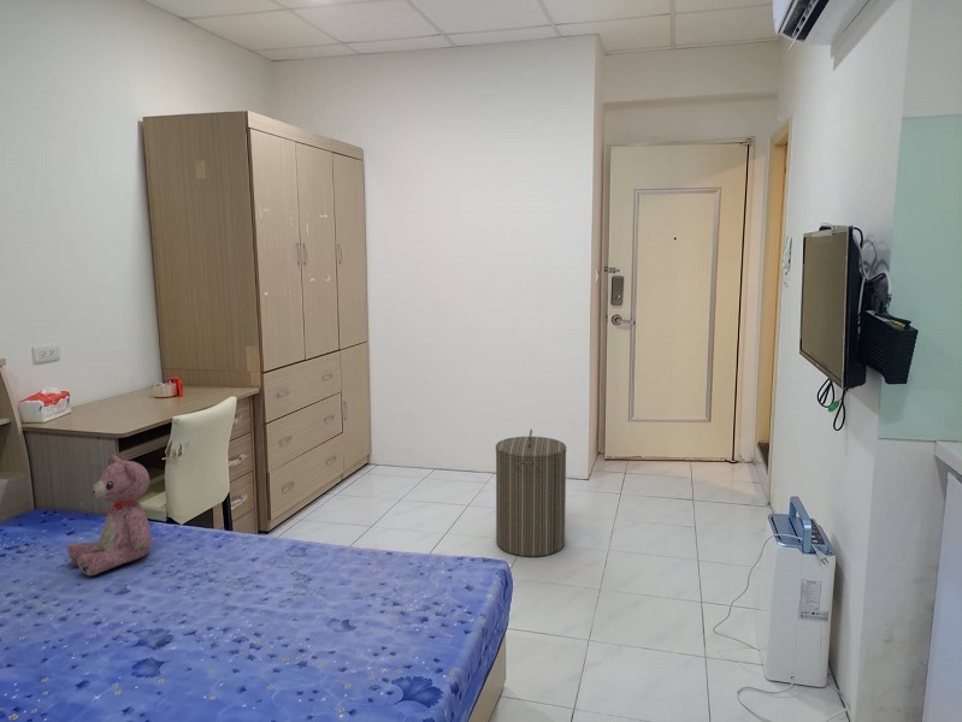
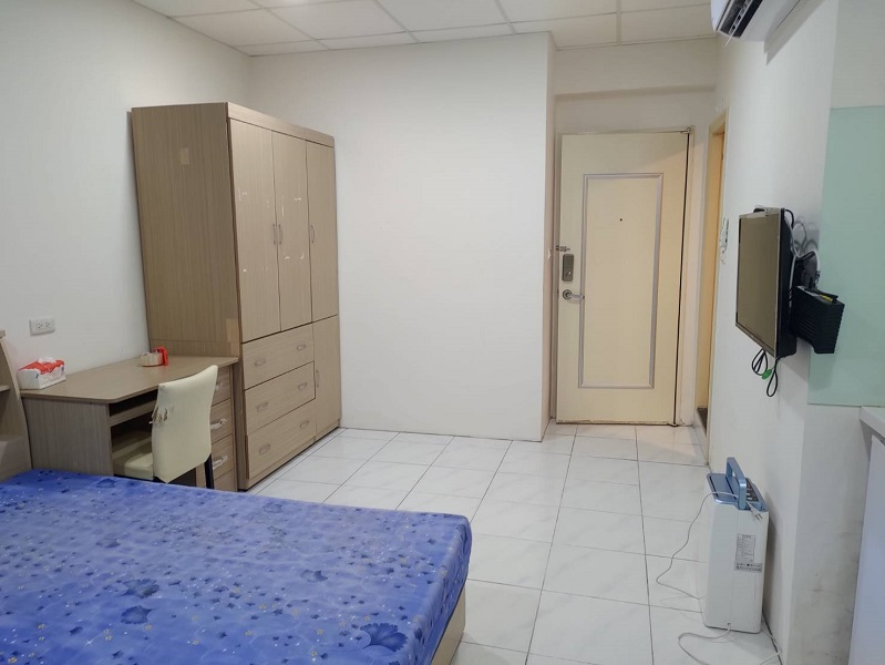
- teddy bear [66,454,153,578]
- laundry hamper [495,428,568,558]
